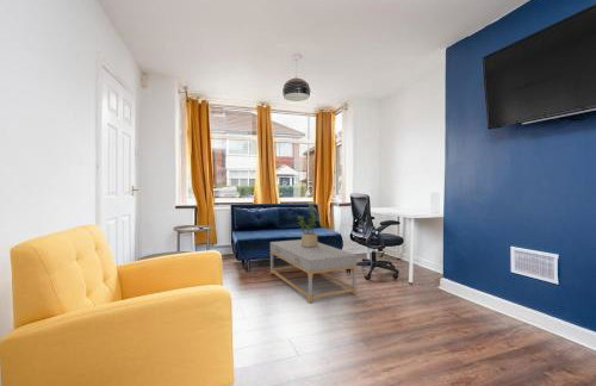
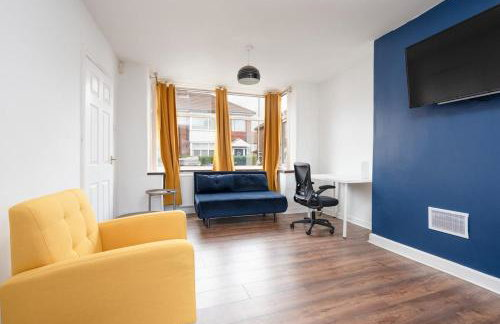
- potted plant [296,204,318,247]
- coffee table [269,238,359,304]
